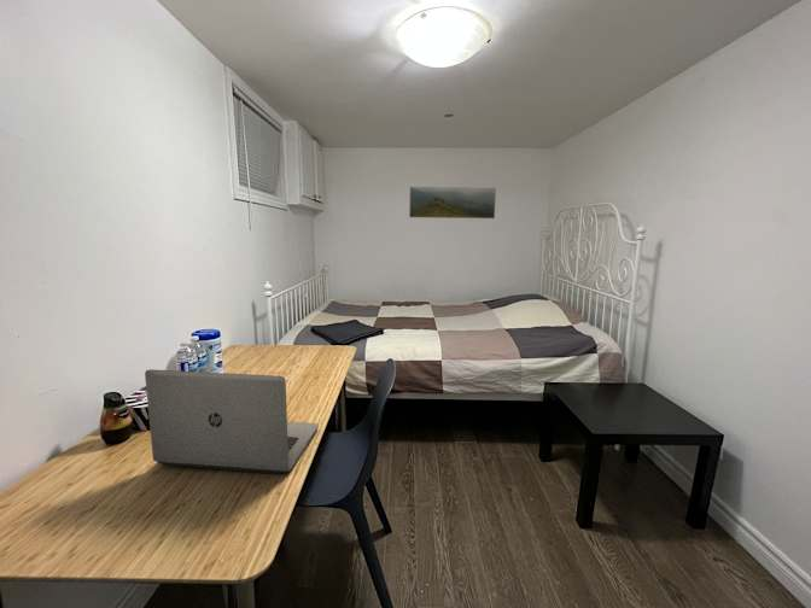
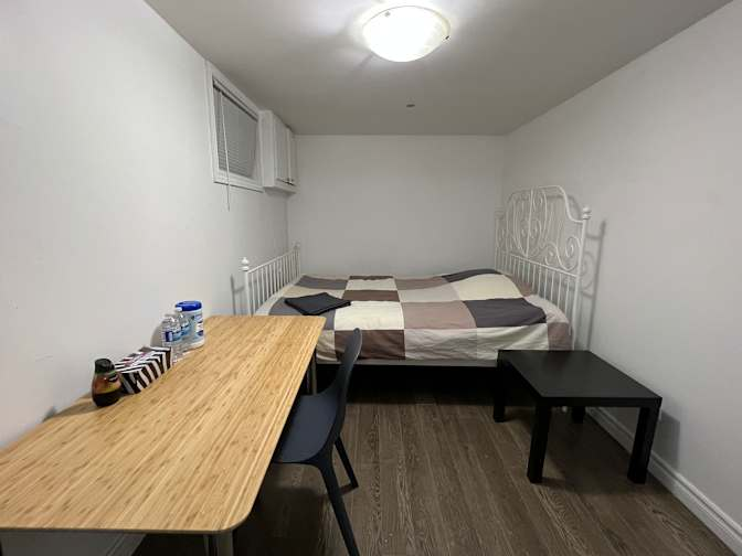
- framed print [408,186,497,220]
- laptop [144,368,320,475]
